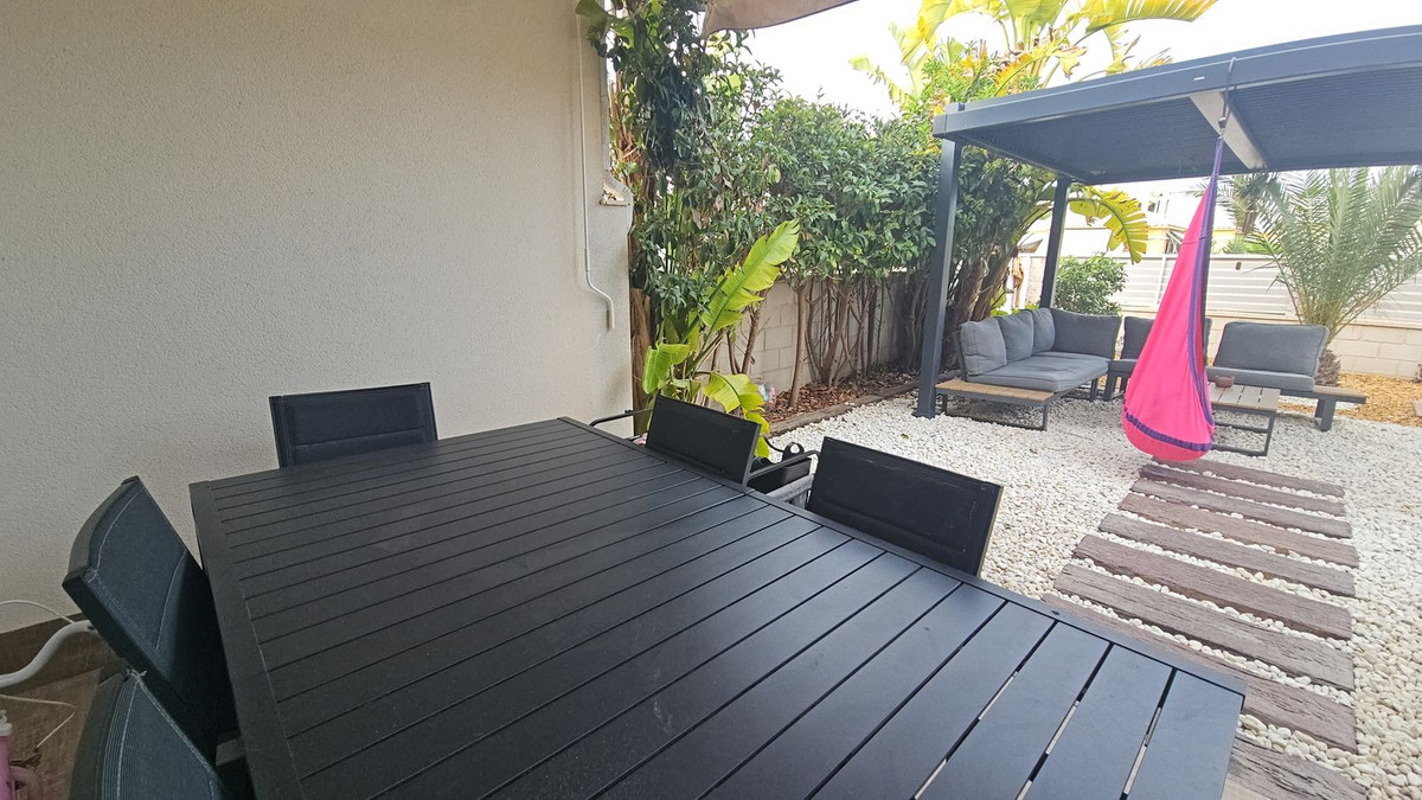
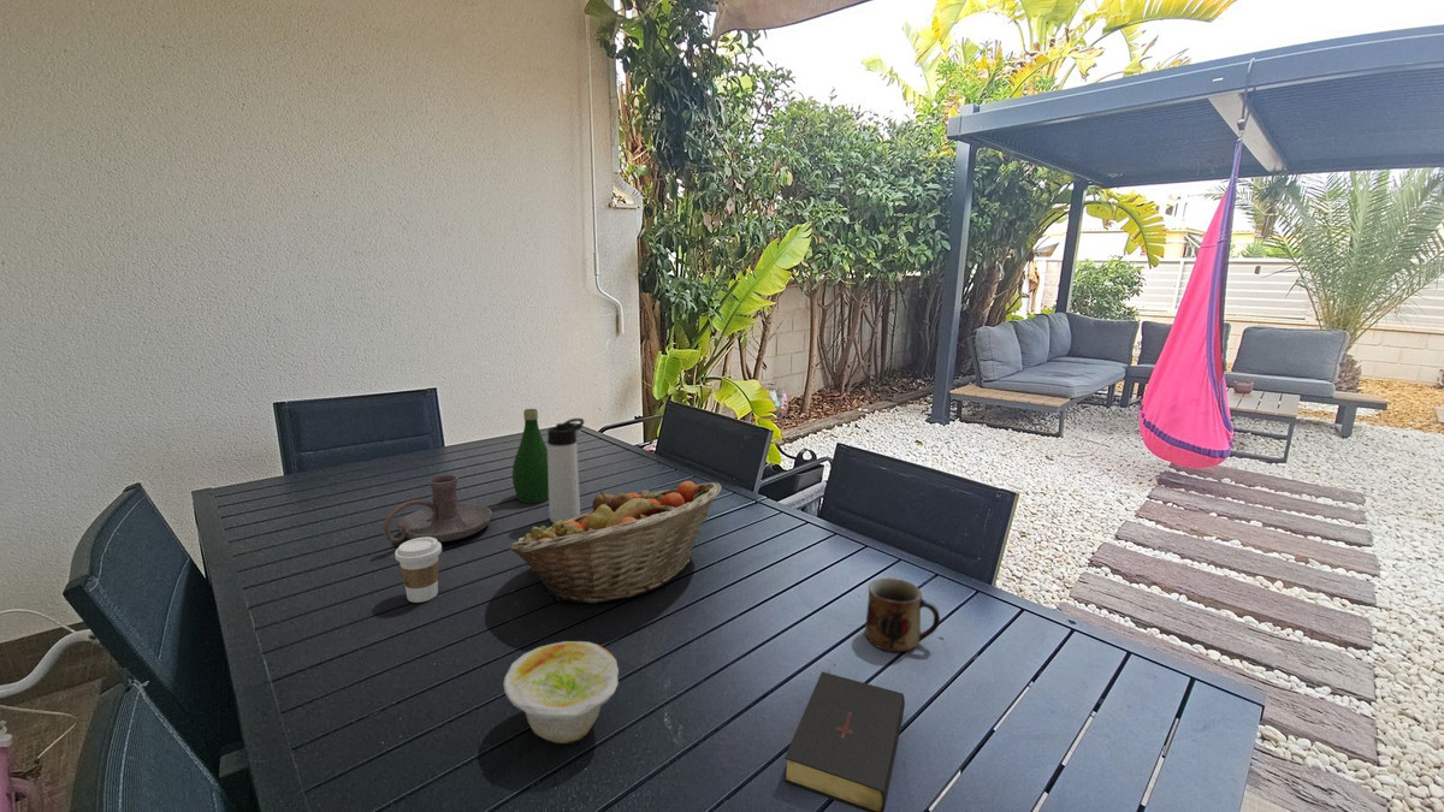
+ bowl [503,640,620,745]
+ coffee cup [393,537,443,604]
+ mug [864,576,941,653]
+ bottle [511,408,549,504]
+ candle holder [383,474,493,544]
+ bible [782,670,906,812]
+ fruit basket [508,480,722,604]
+ thermos bottle [546,417,586,524]
